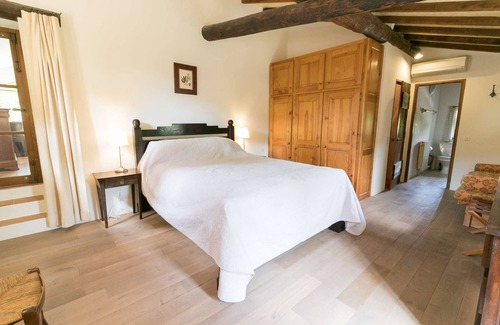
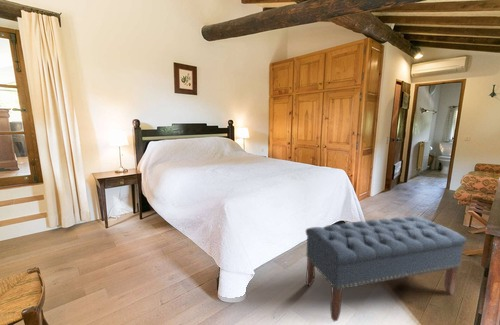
+ bench [305,215,468,322]
